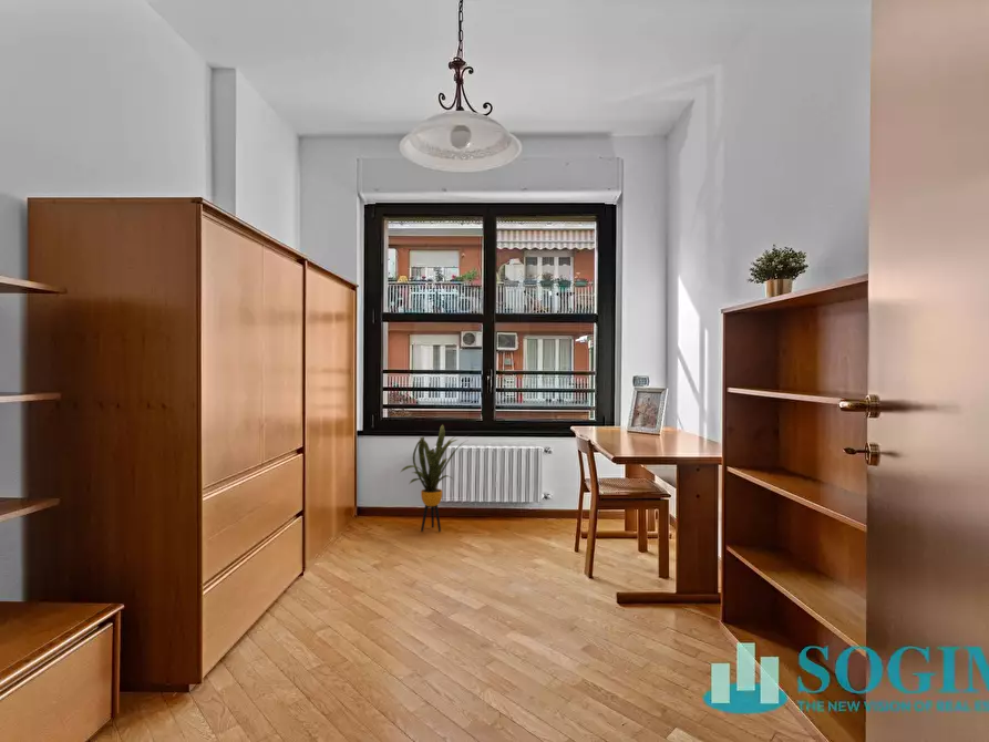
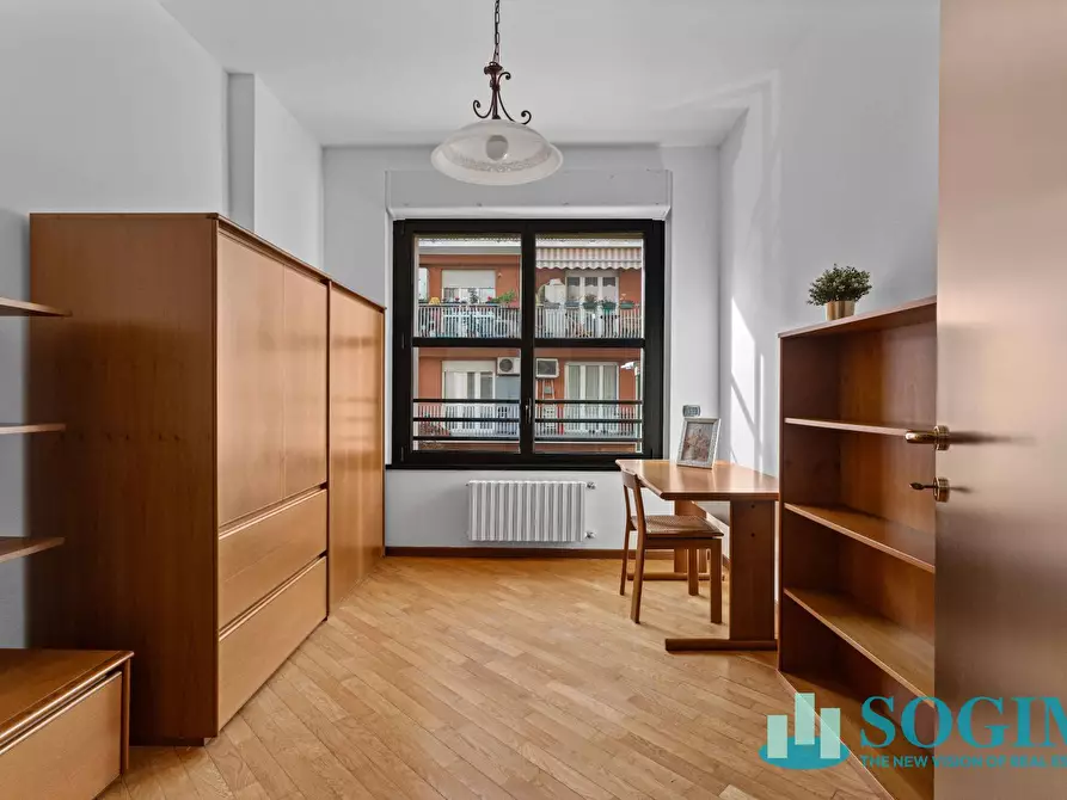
- house plant [399,423,467,533]
